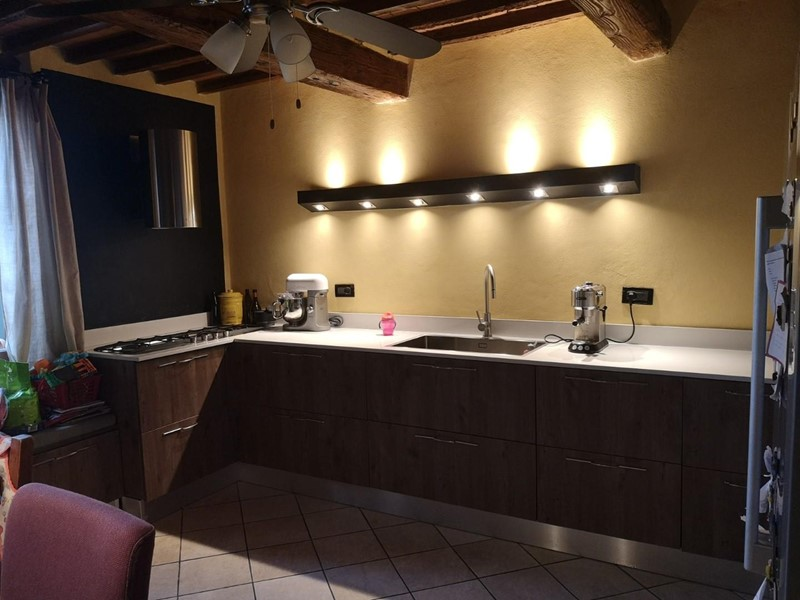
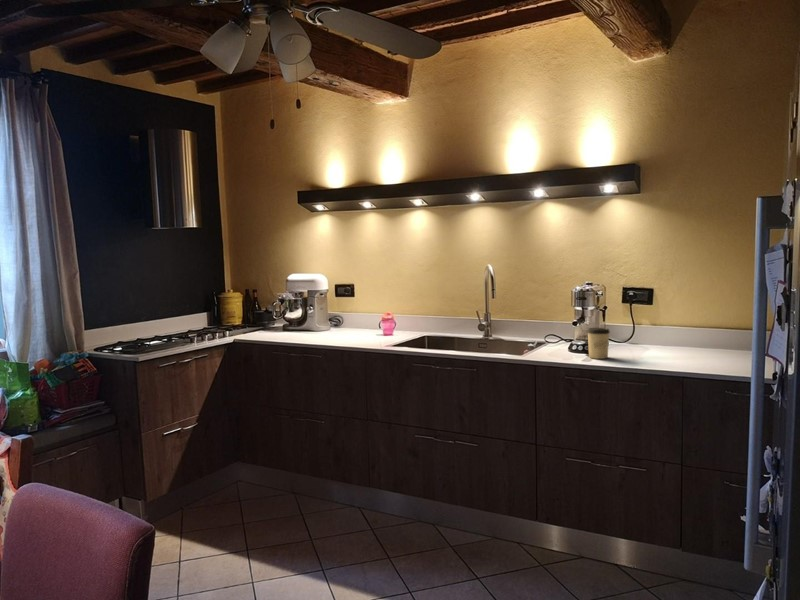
+ cup [586,327,611,360]
